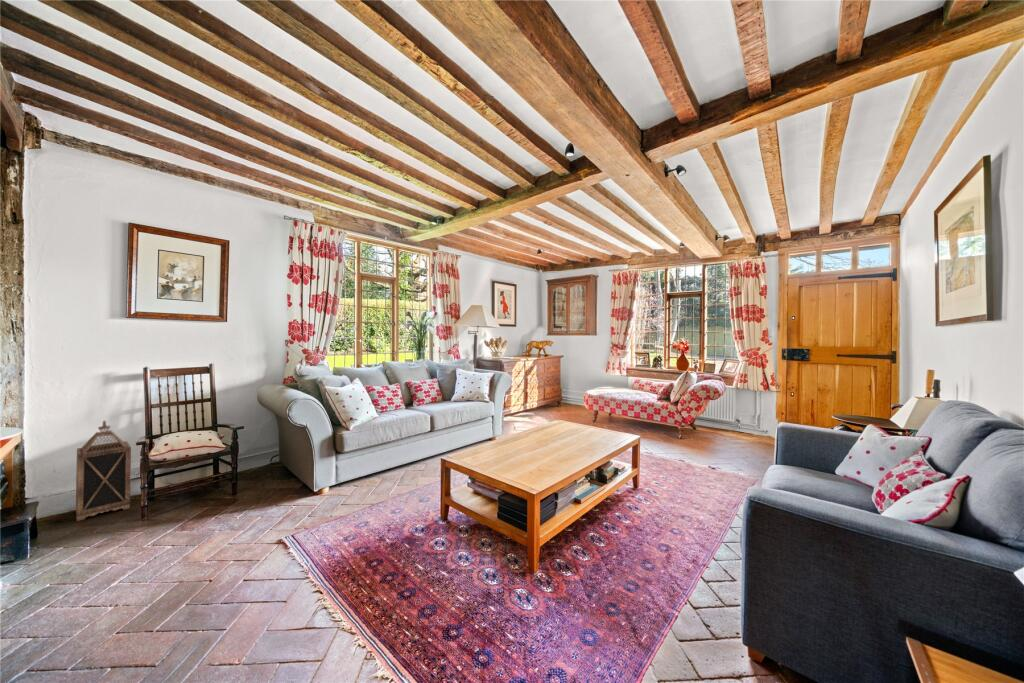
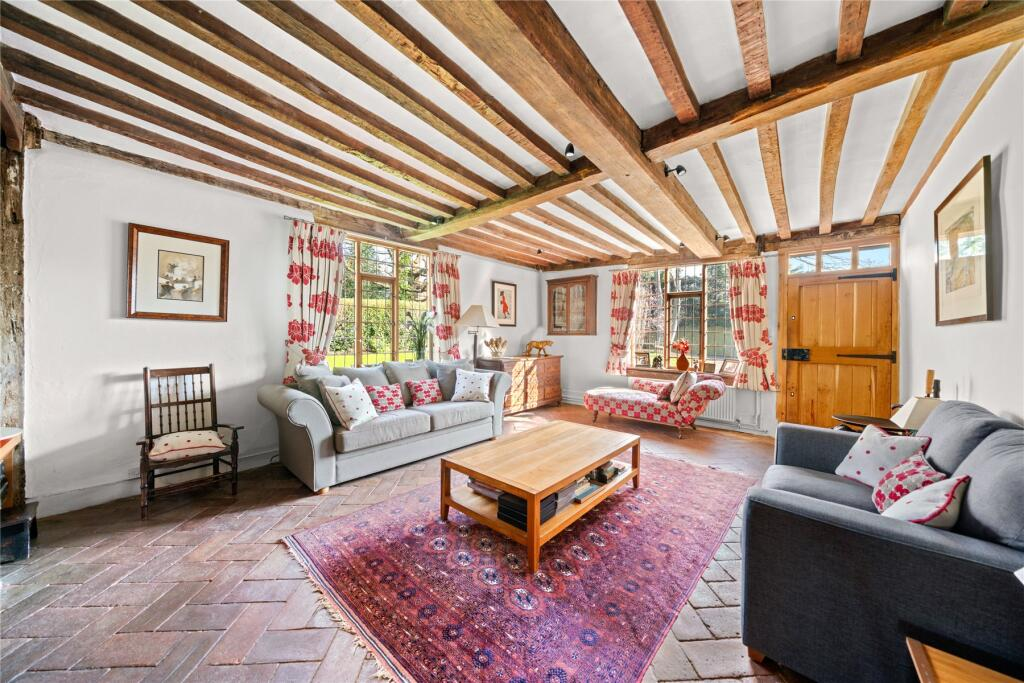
- lantern [75,420,132,522]
